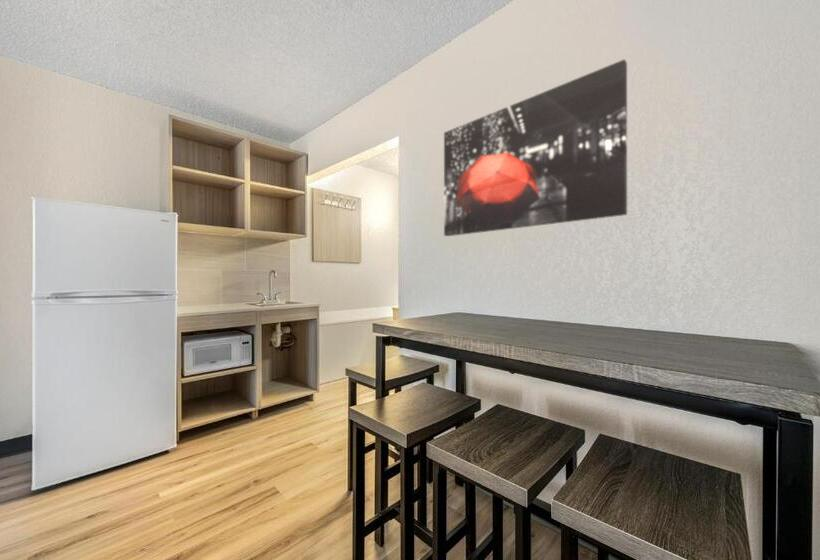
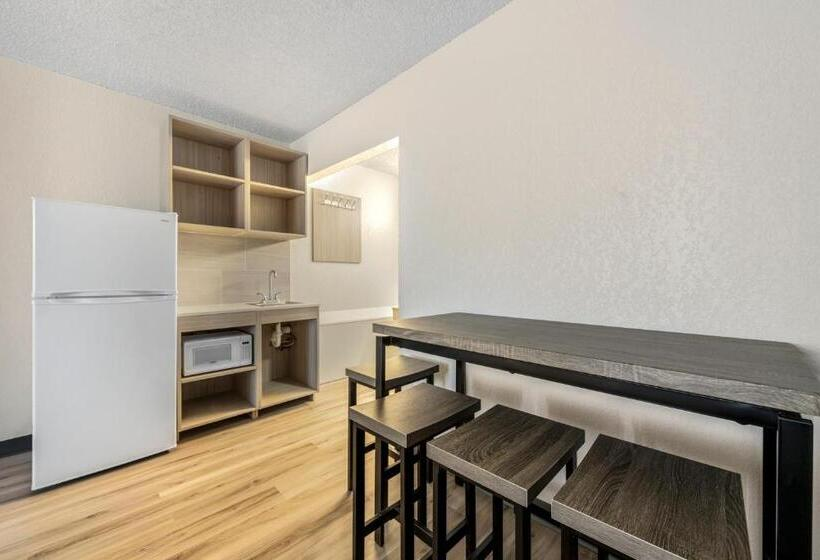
- wall art [443,58,628,237]
